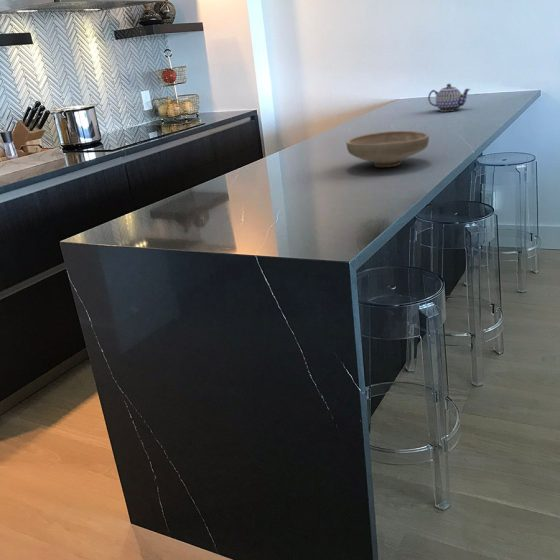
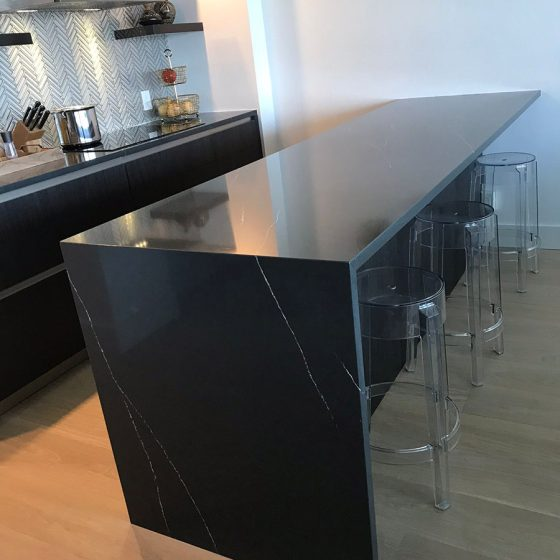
- bowl [345,130,430,168]
- teapot [427,83,472,112]
